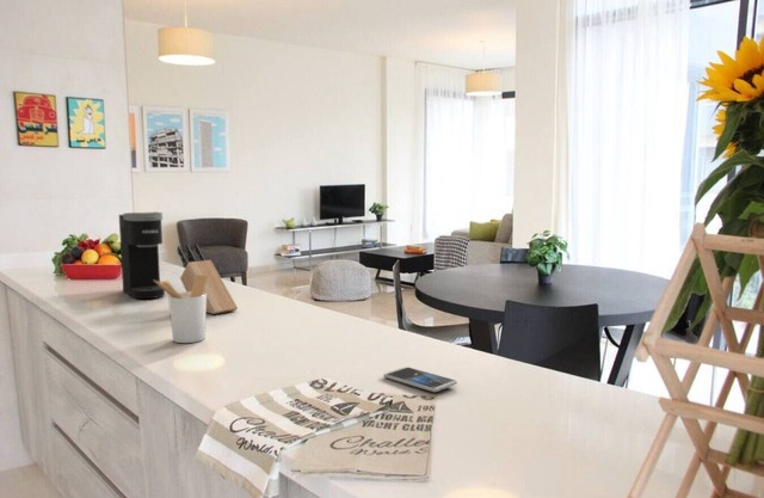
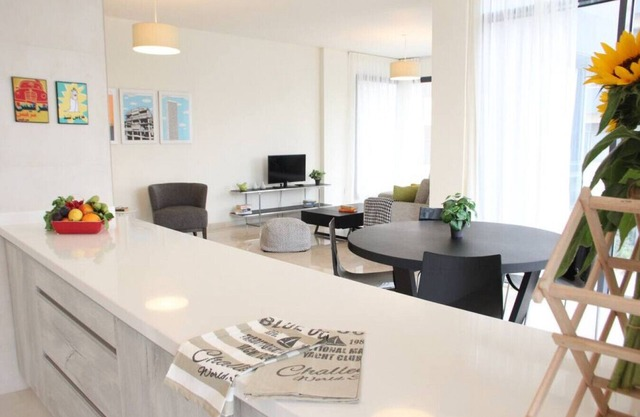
- smartphone [382,367,458,393]
- utensil holder [153,275,207,344]
- coffee maker [118,211,166,300]
- knife block [177,242,239,315]
